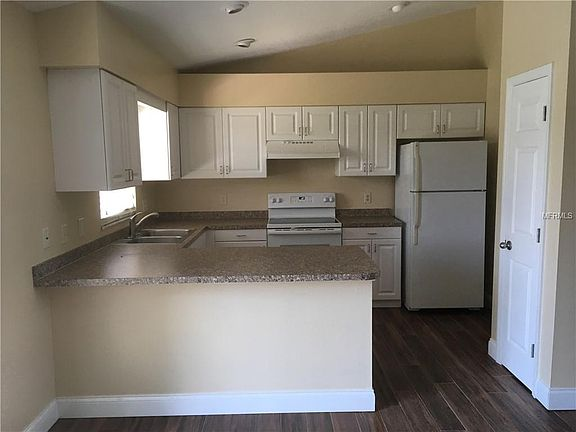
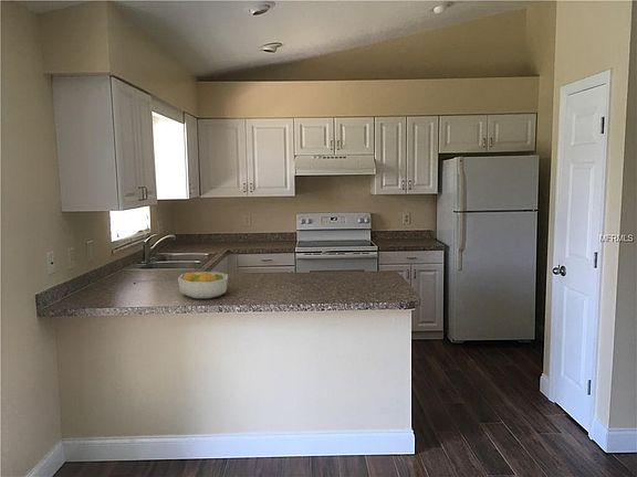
+ fruit bowl [177,271,229,299]
